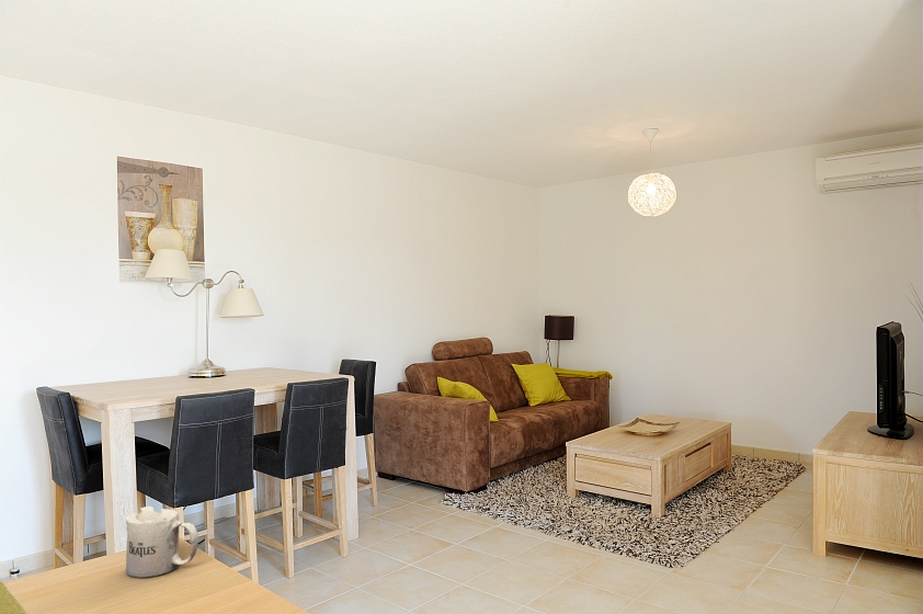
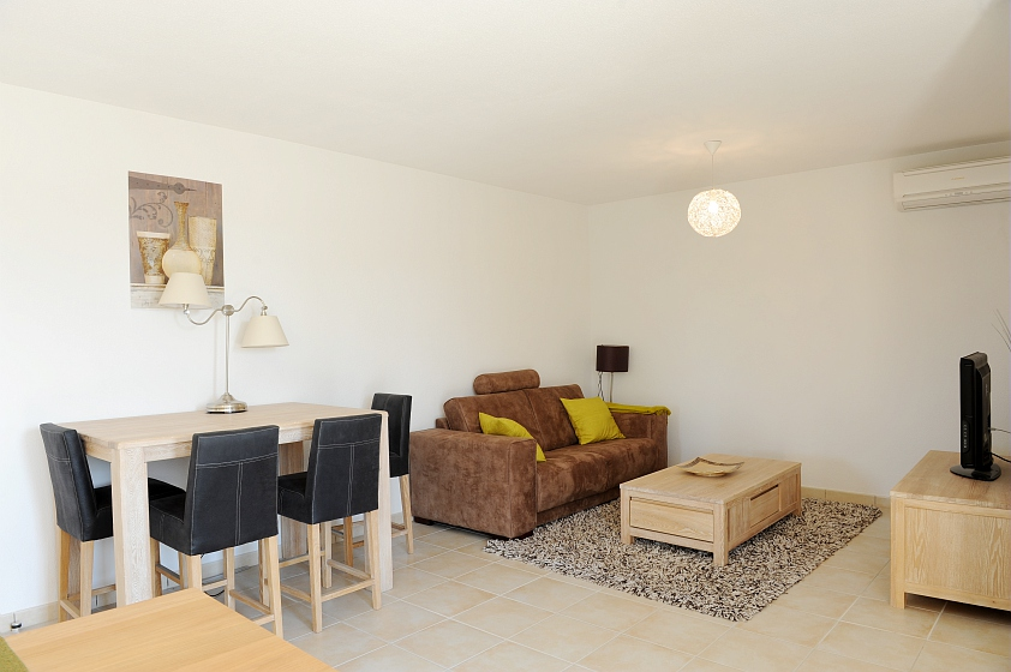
- mug [125,505,200,579]
